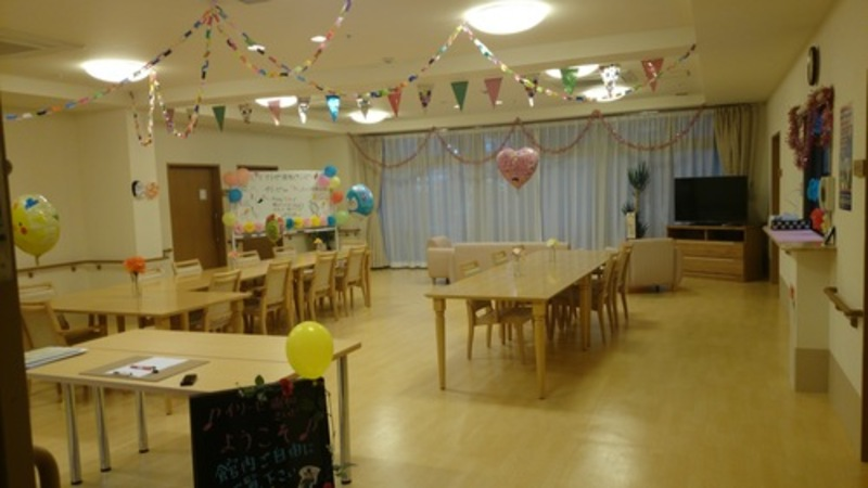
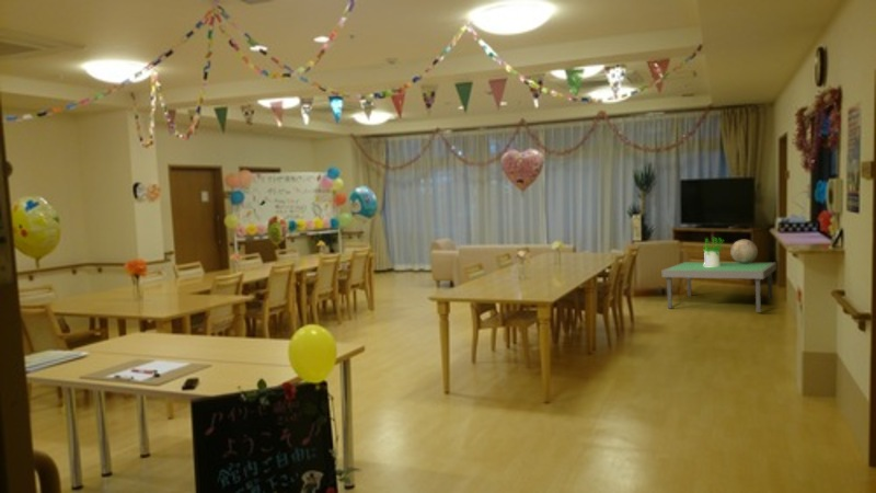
+ potted plant [702,237,725,266]
+ decorative sphere [729,239,759,264]
+ coffee table [661,261,777,313]
